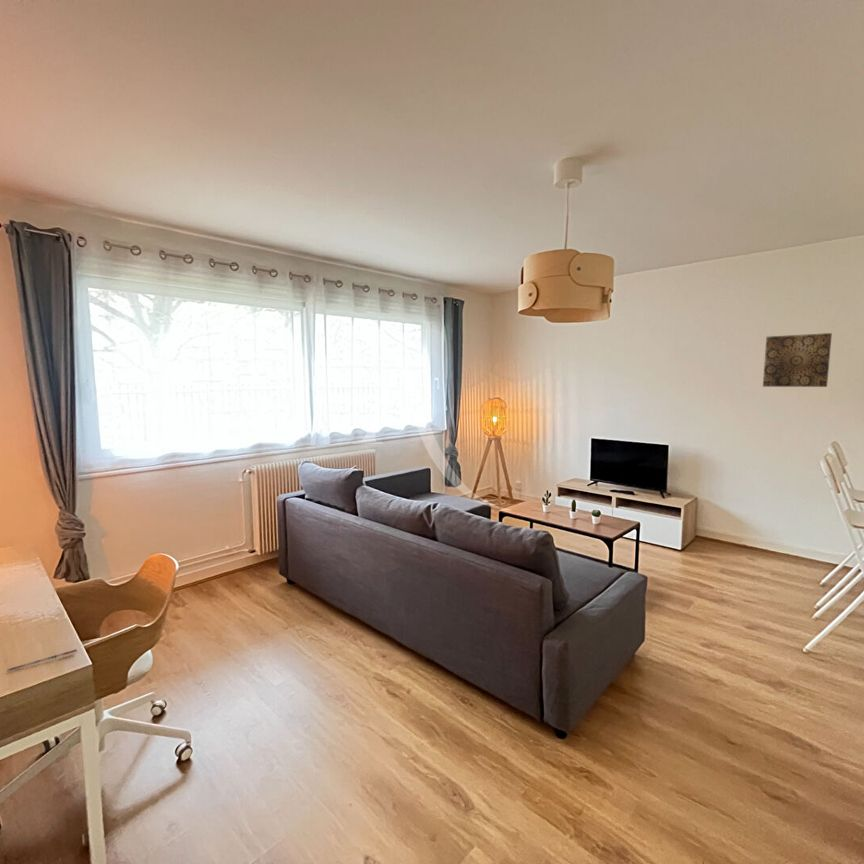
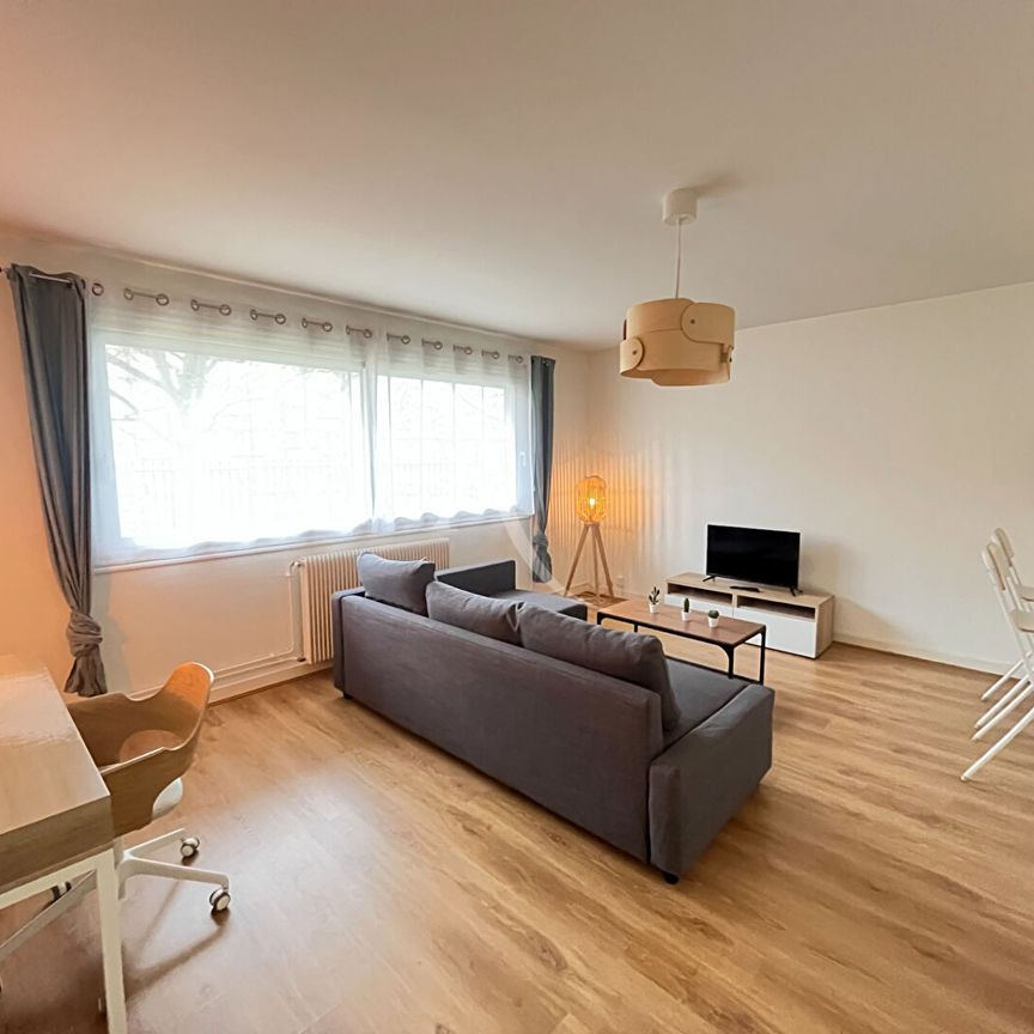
- wall art [762,332,833,388]
- pen [6,648,78,672]
